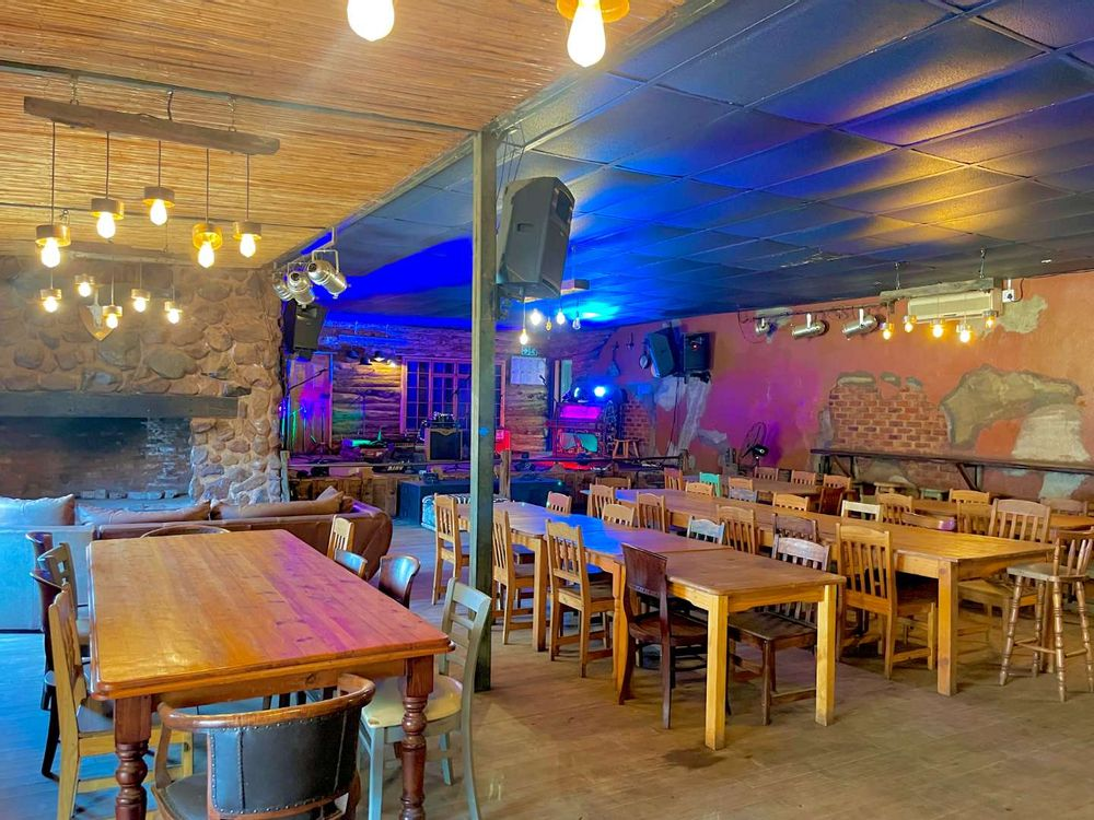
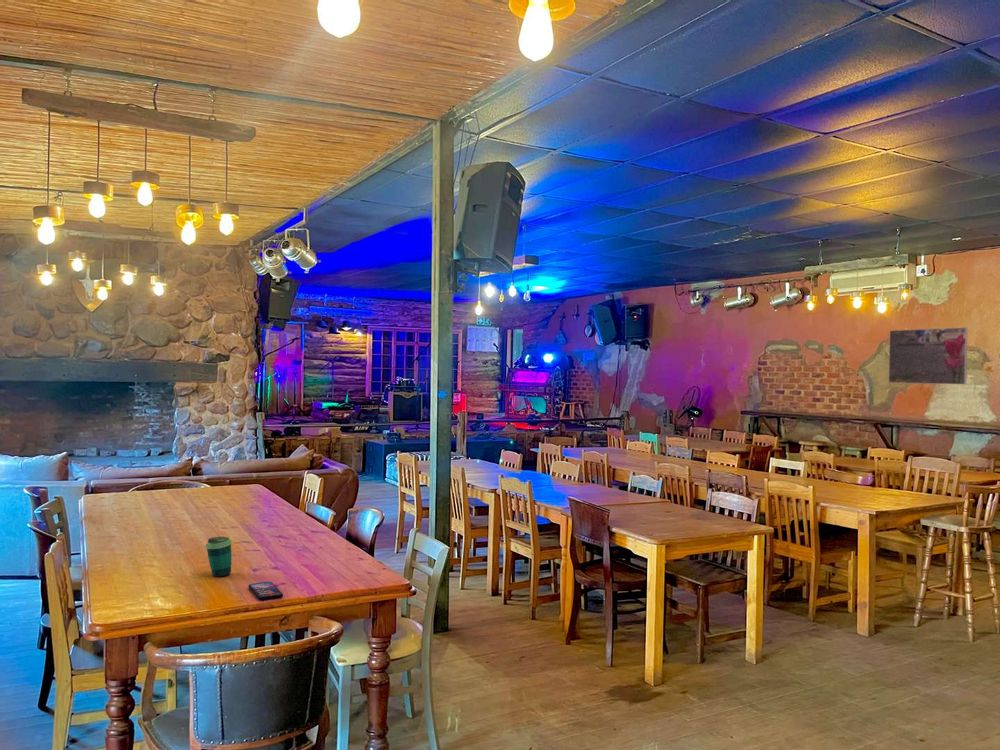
+ smartphone [248,581,284,601]
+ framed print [888,326,968,385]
+ cup [205,536,233,578]
